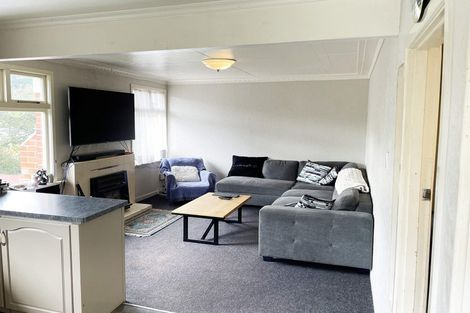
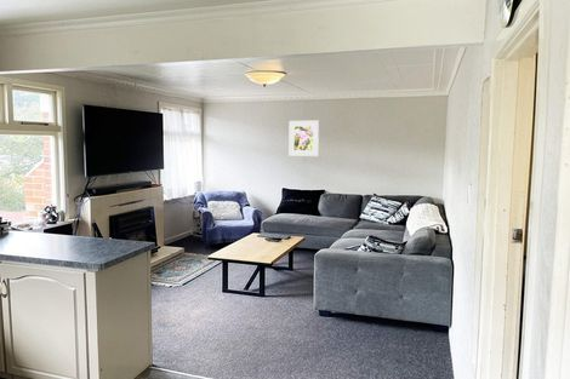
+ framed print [287,120,320,157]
